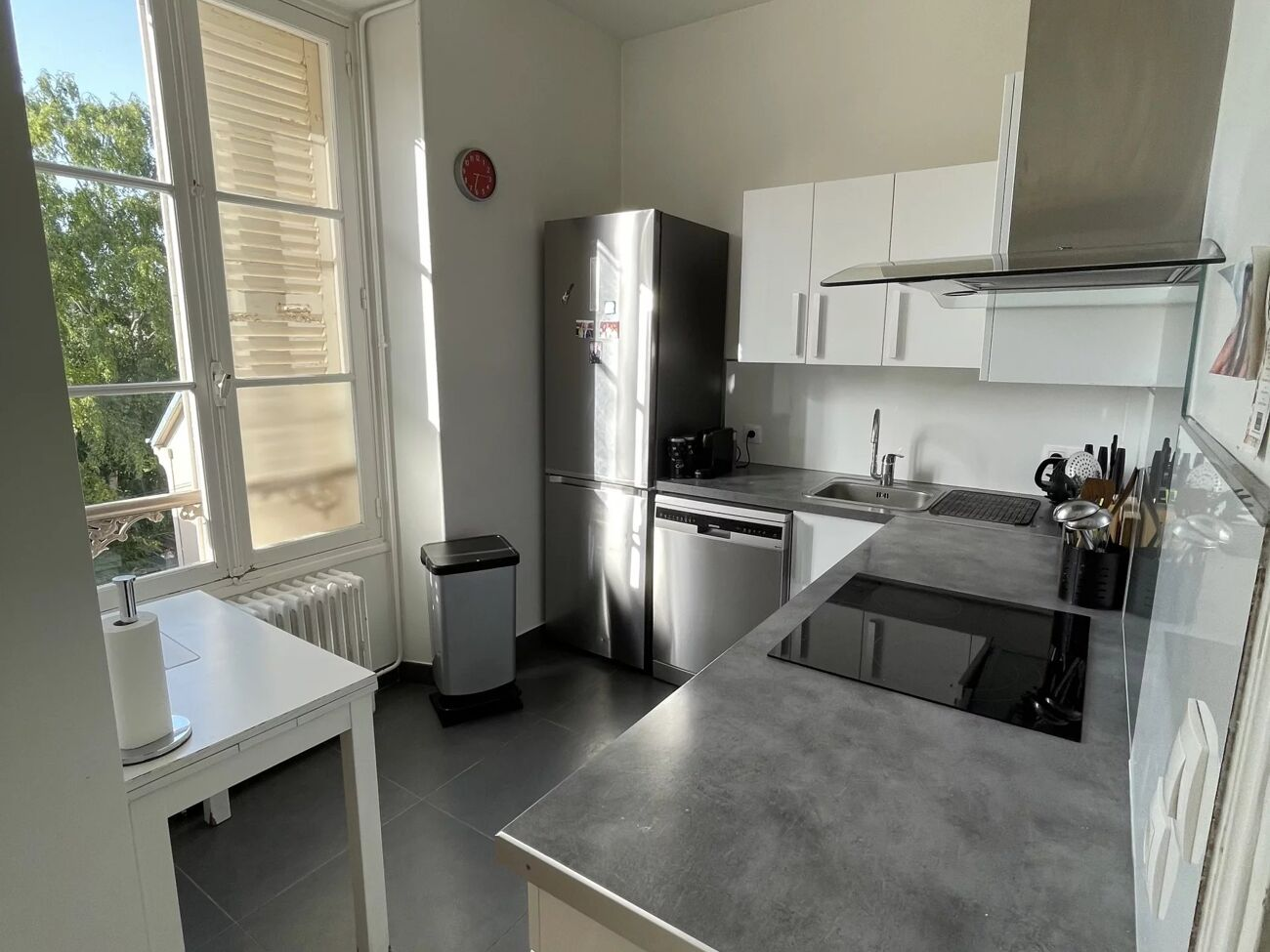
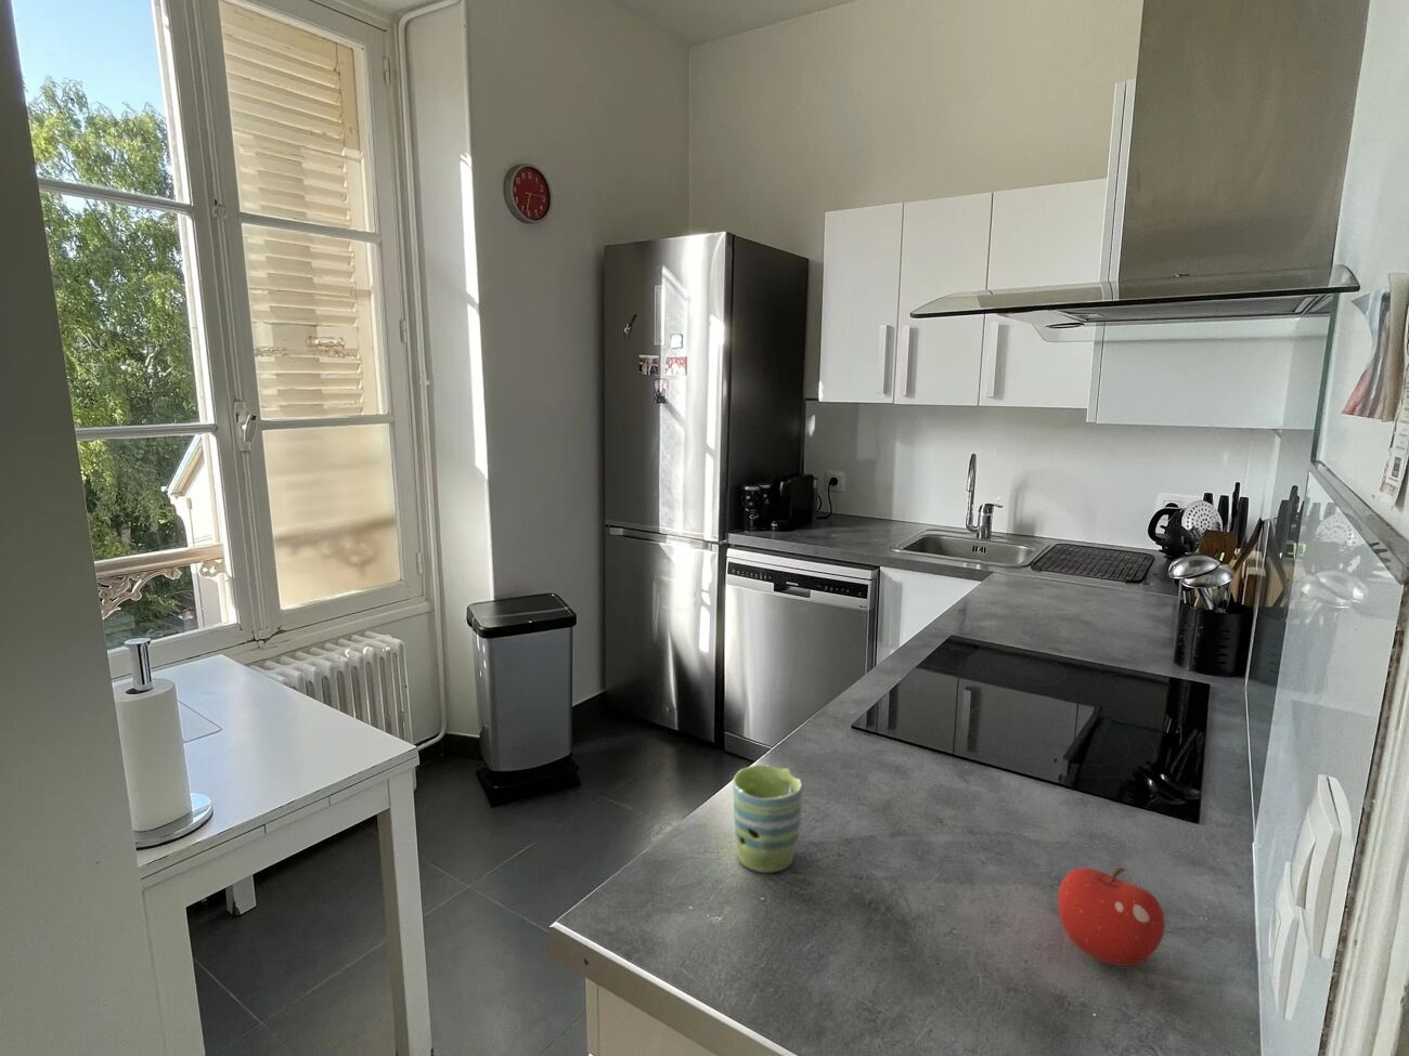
+ mug [731,763,804,874]
+ fruit [1057,866,1166,967]
